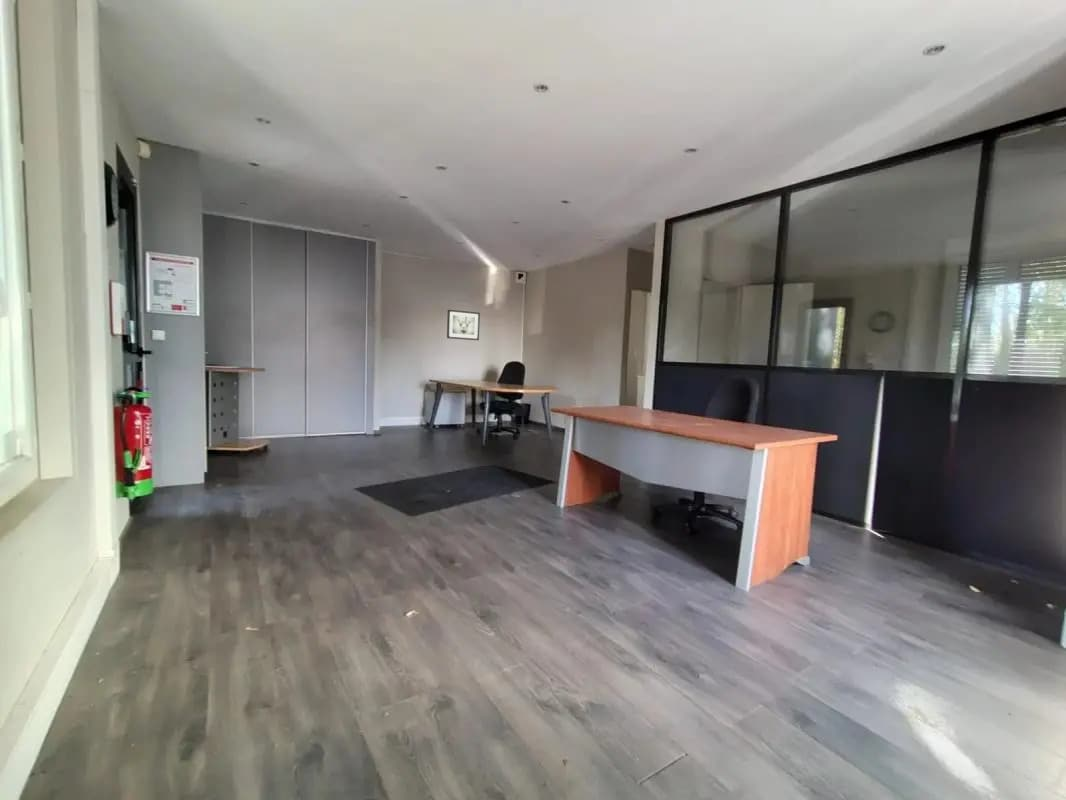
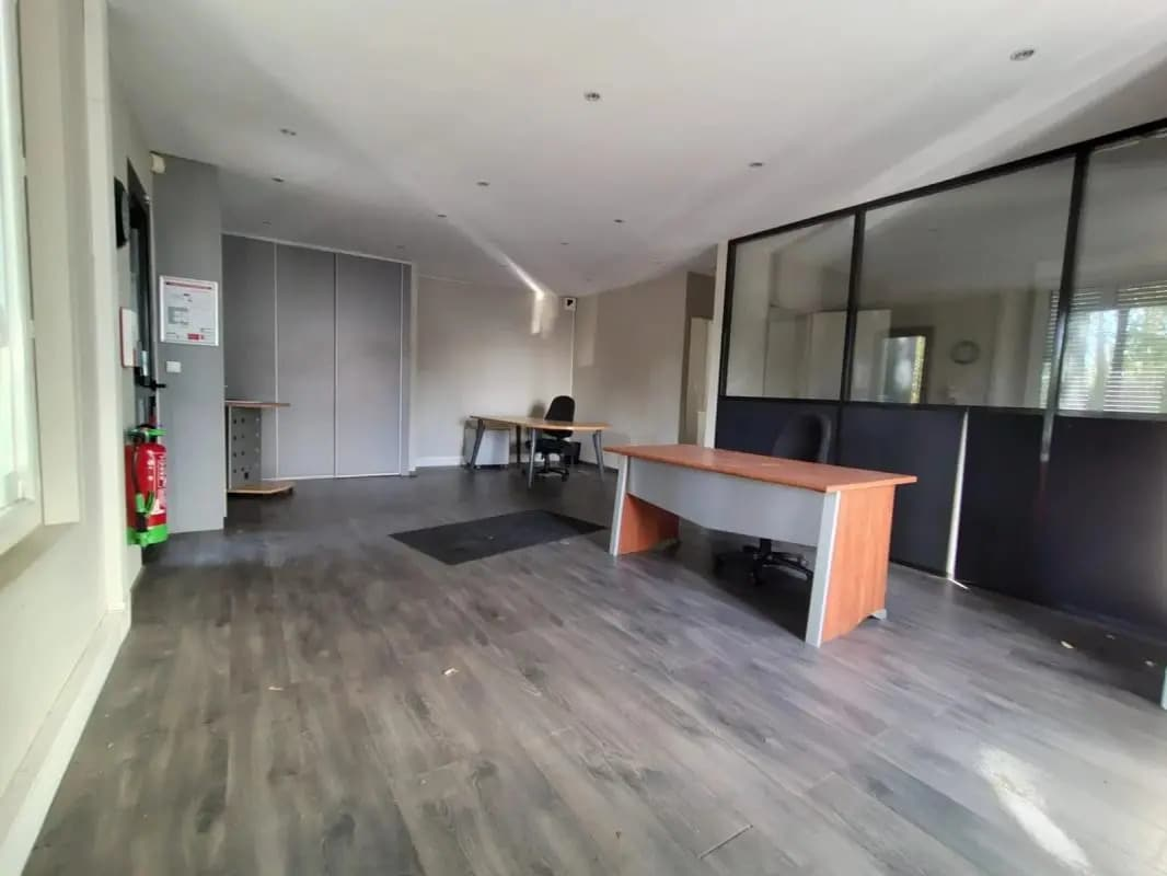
- wall art [446,309,481,341]
